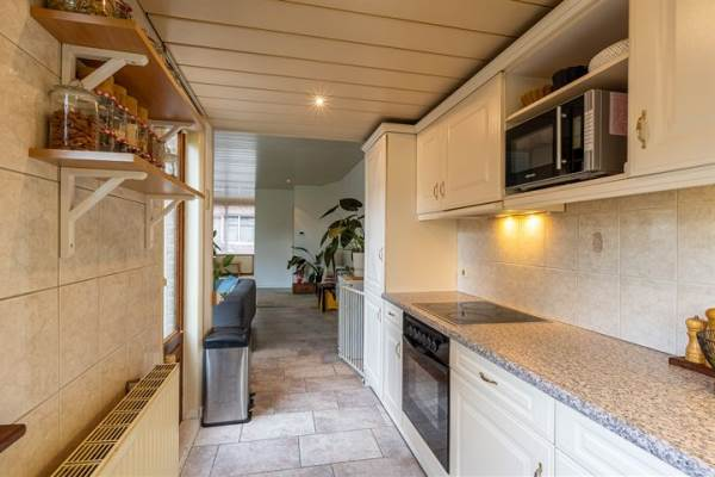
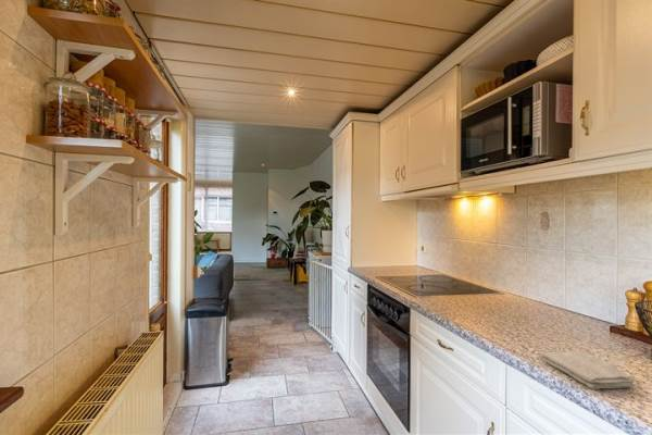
+ washcloth [540,350,636,390]
